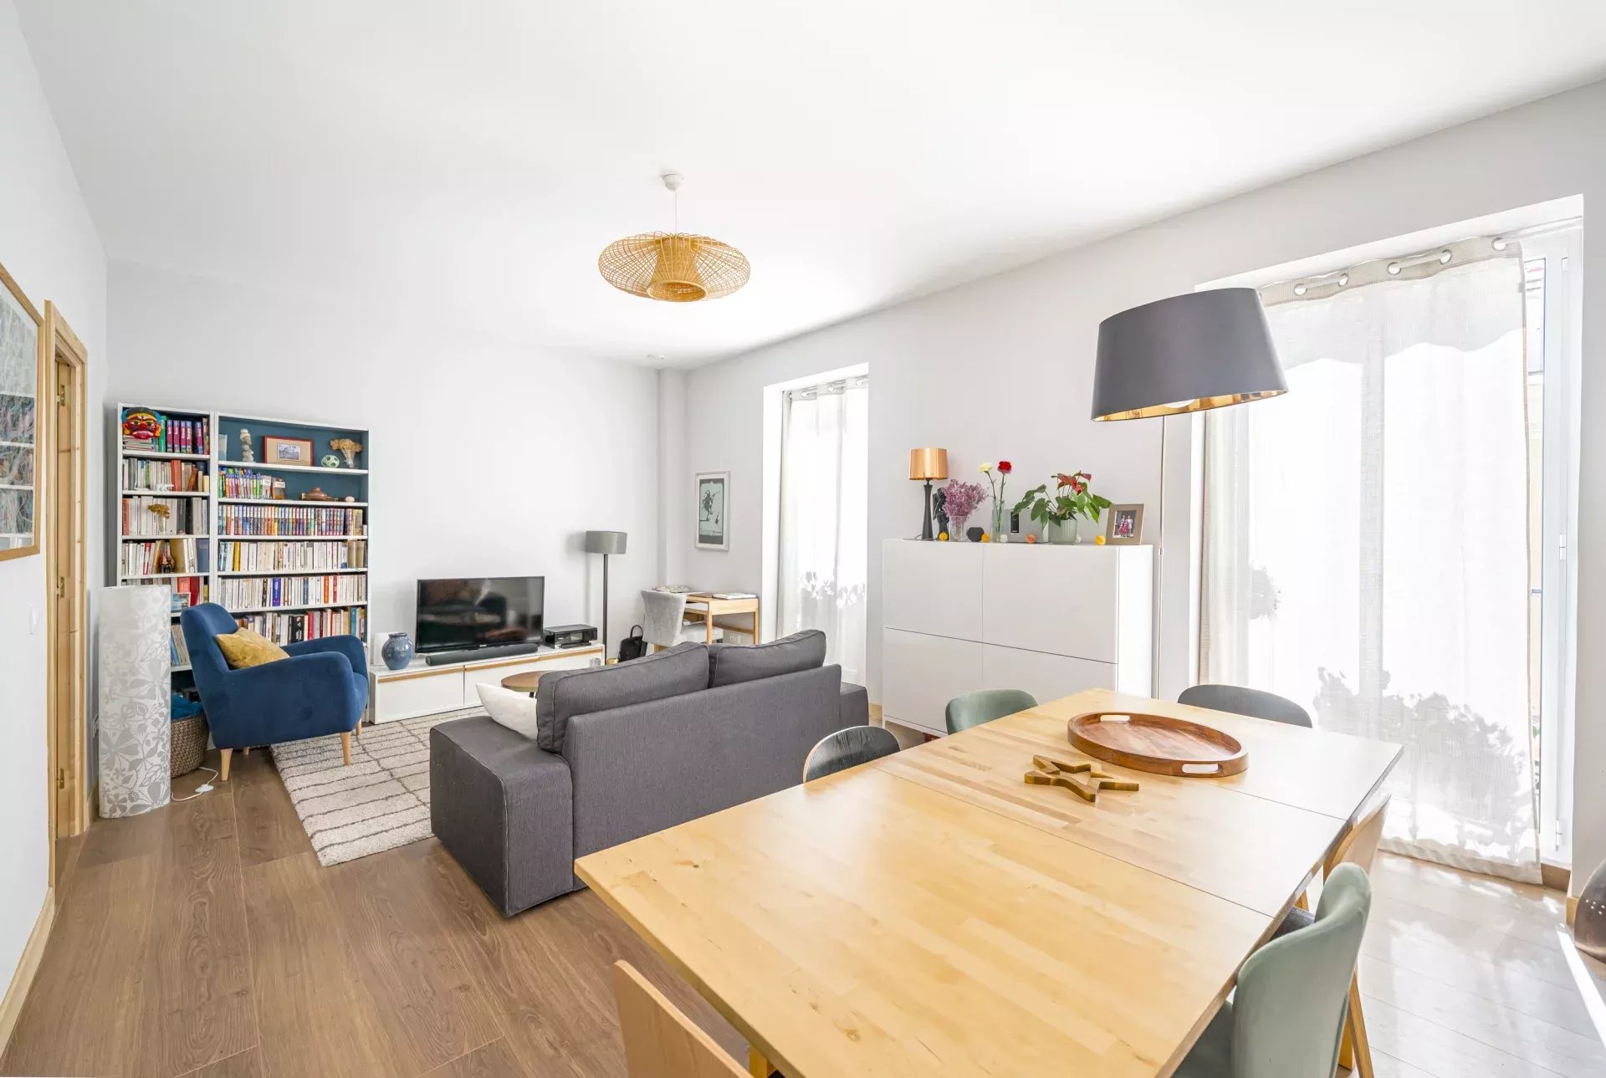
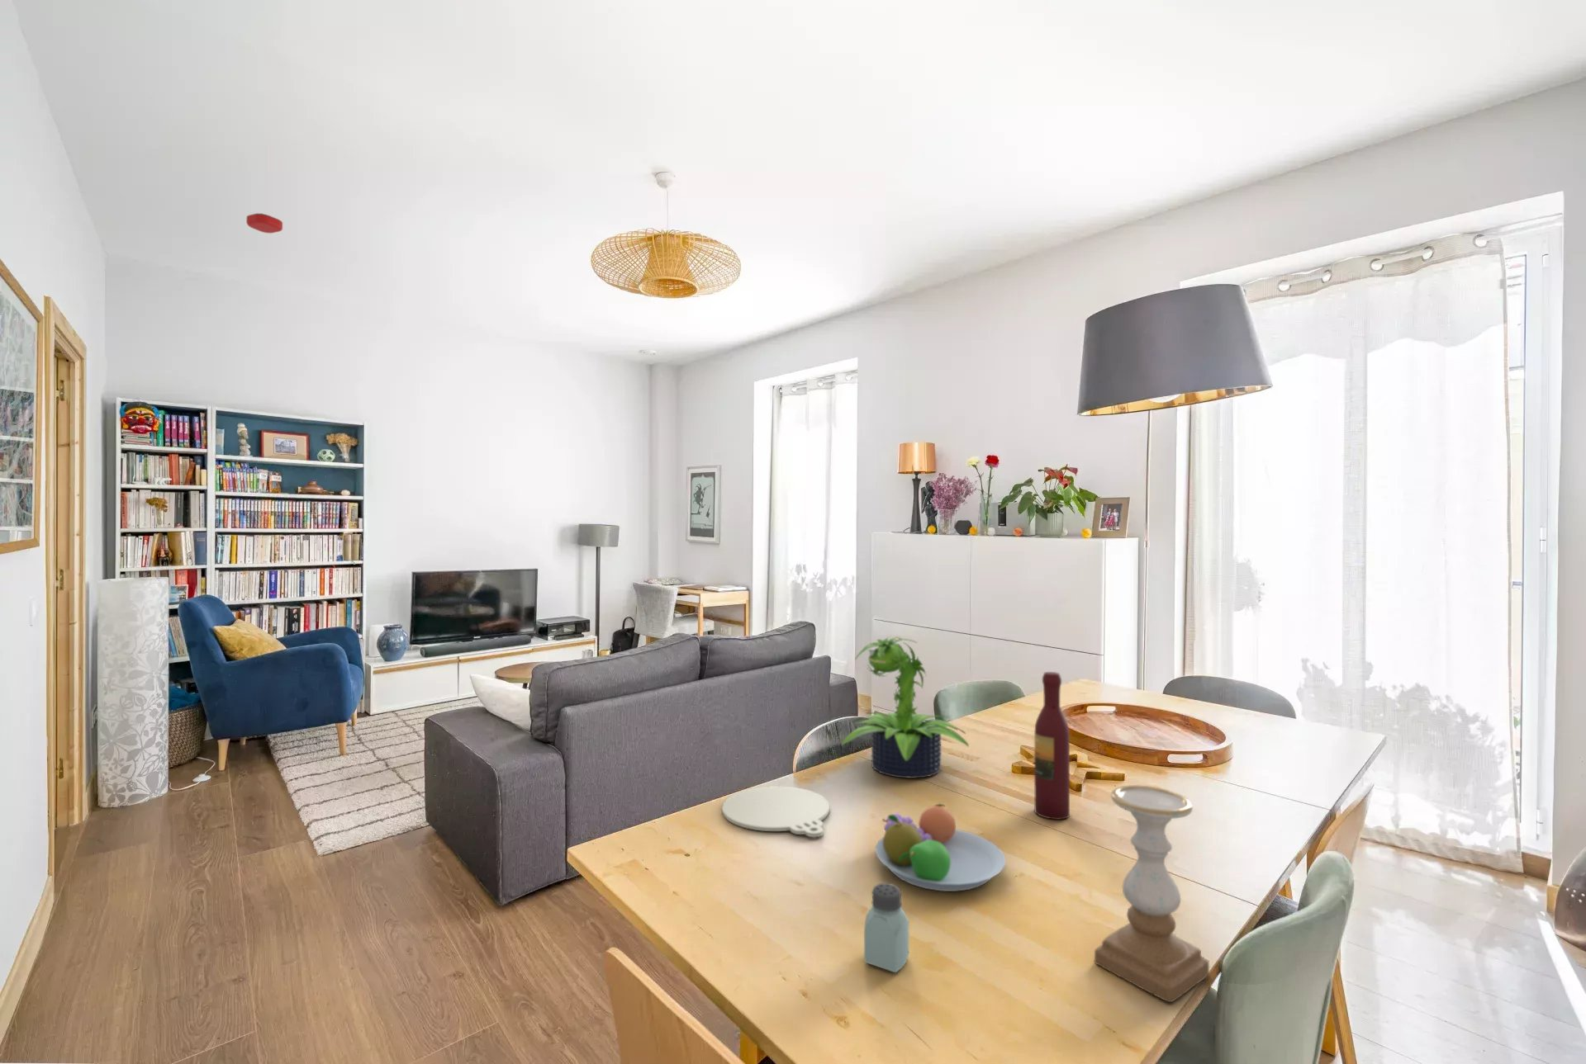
+ smoke detector [246,213,283,234]
+ candle holder [1094,784,1211,1003]
+ potted plant [841,635,969,779]
+ saltshaker [864,882,910,974]
+ wine bottle [1034,671,1070,821]
+ fruit bowl [874,803,1006,892]
+ plate [721,785,830,838]
